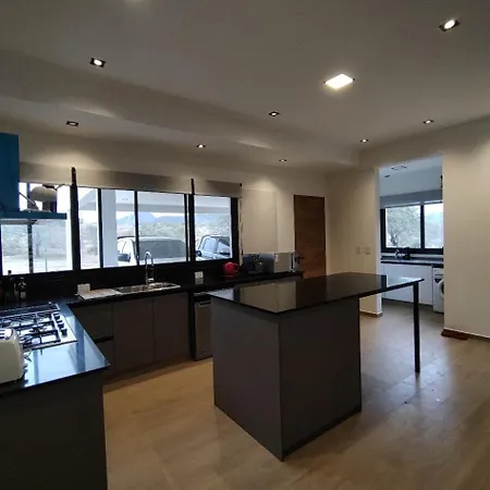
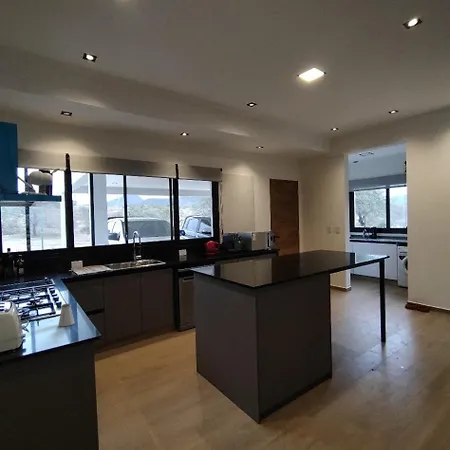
+ saltshaker [57,303,75,327]
